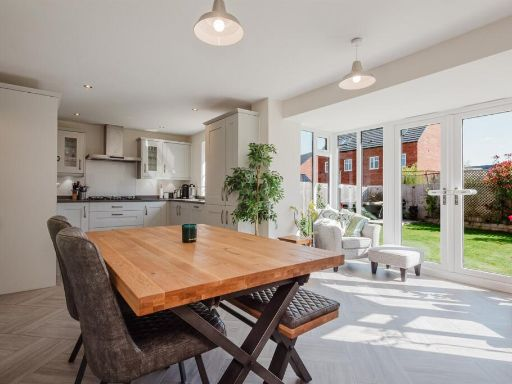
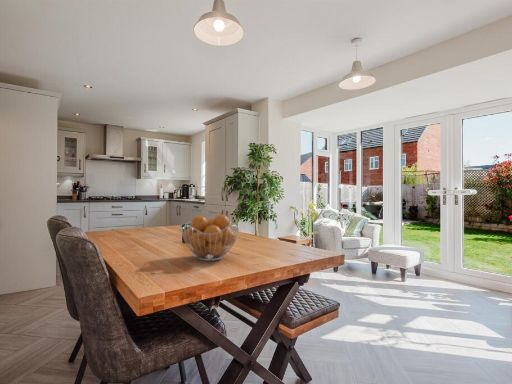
+ fruit basket [180,214,240,262]
